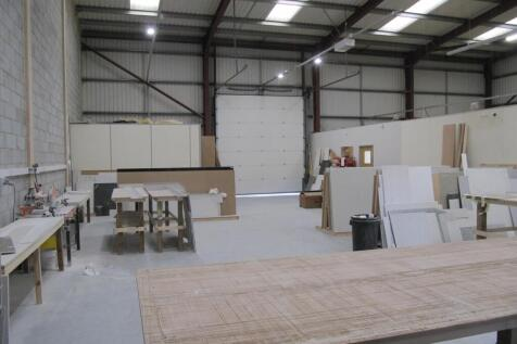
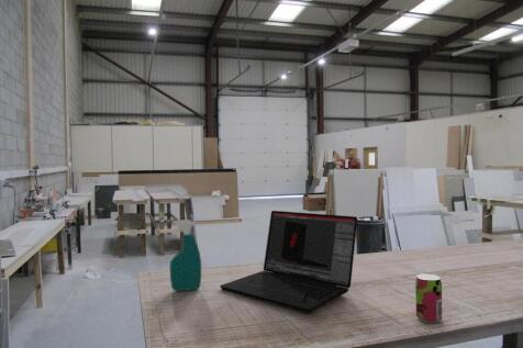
+ laptop [220,210,358,313]
+ spray bottle [168,218,202,292]
+ beverage can [414,273,443,324]
